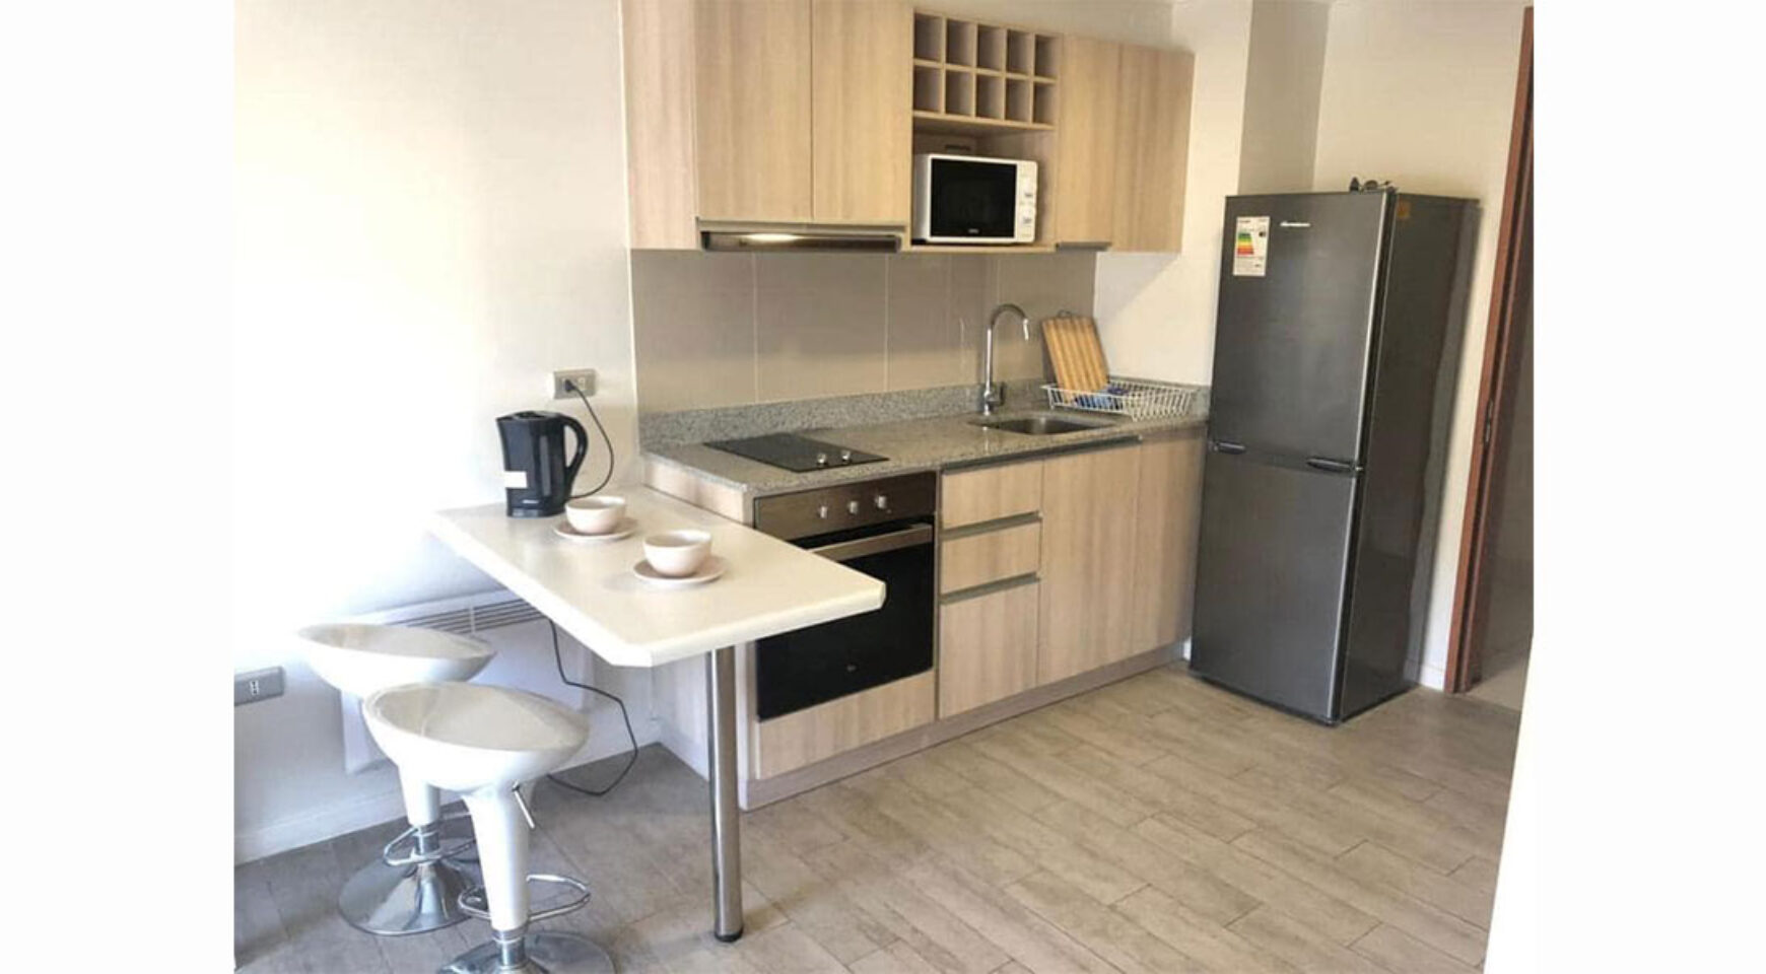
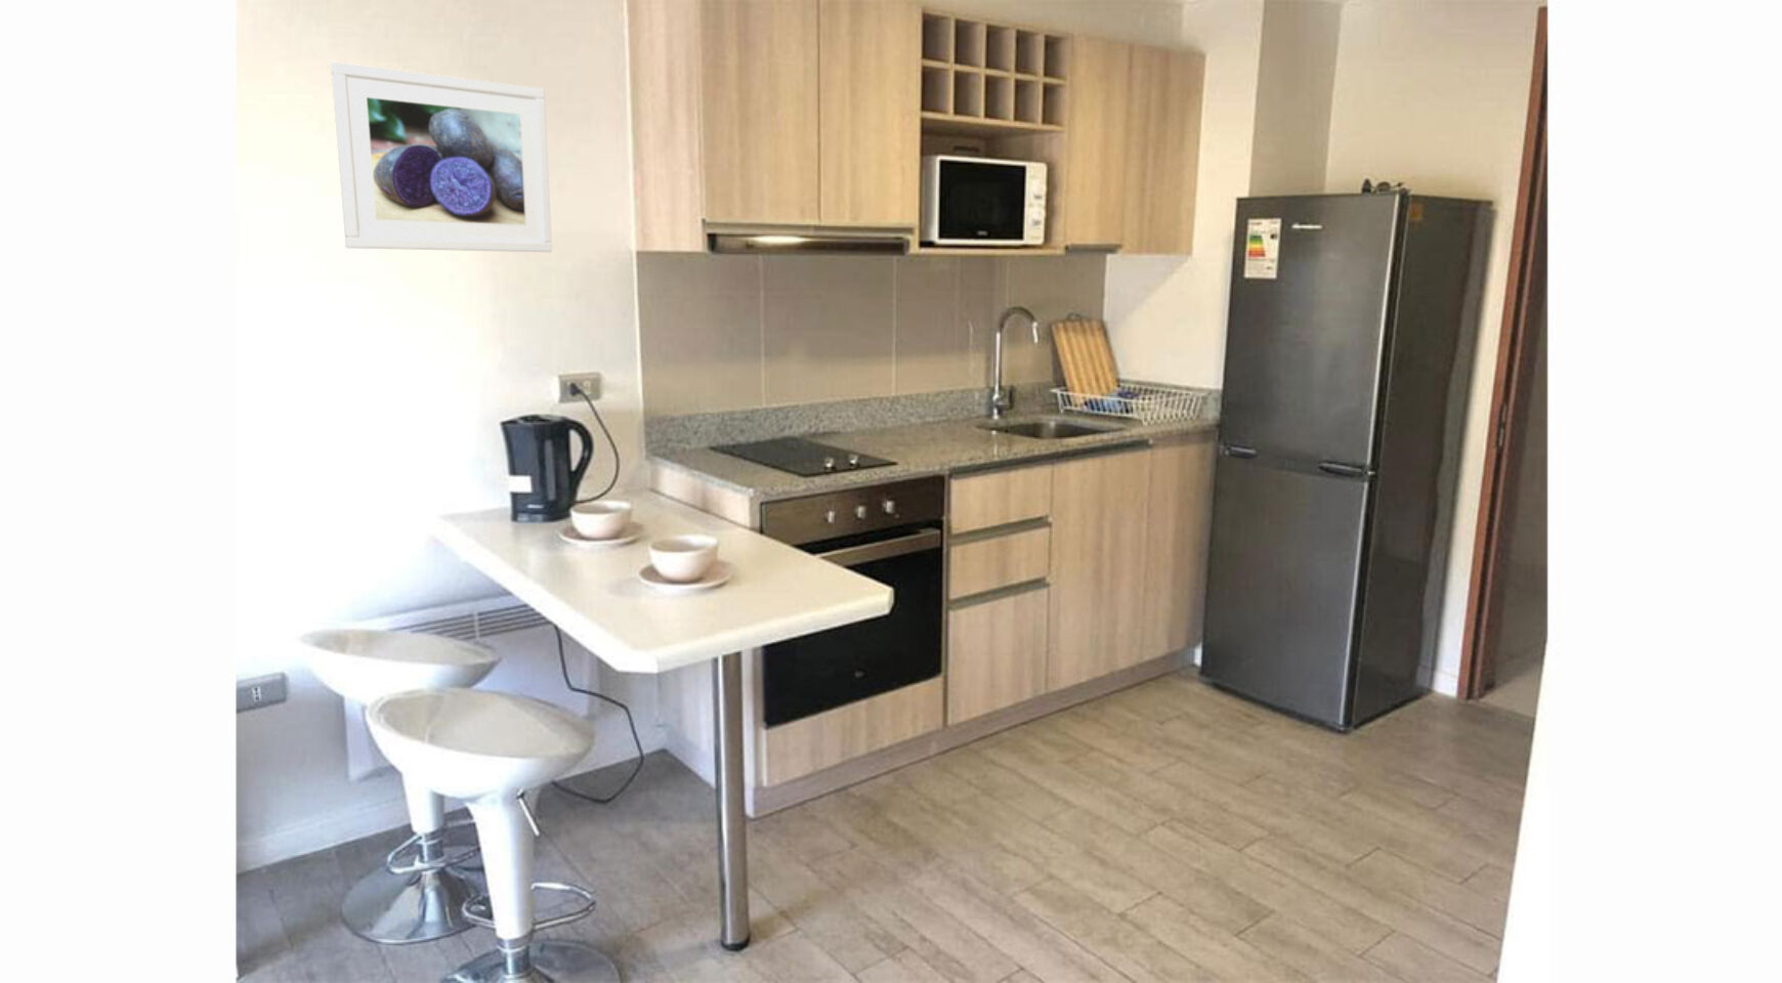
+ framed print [329,62,553,253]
